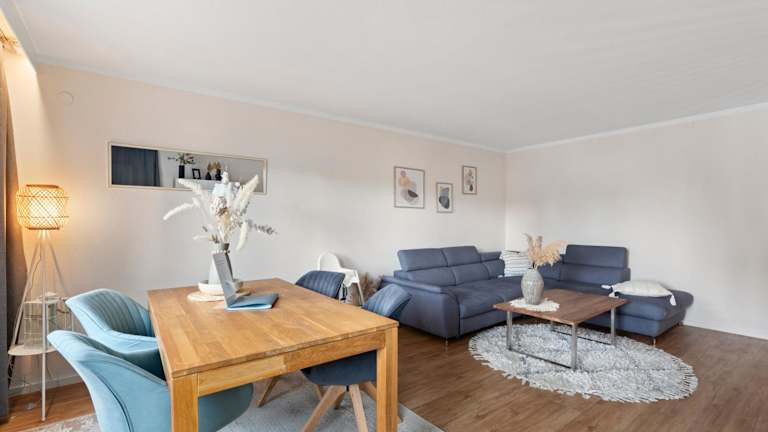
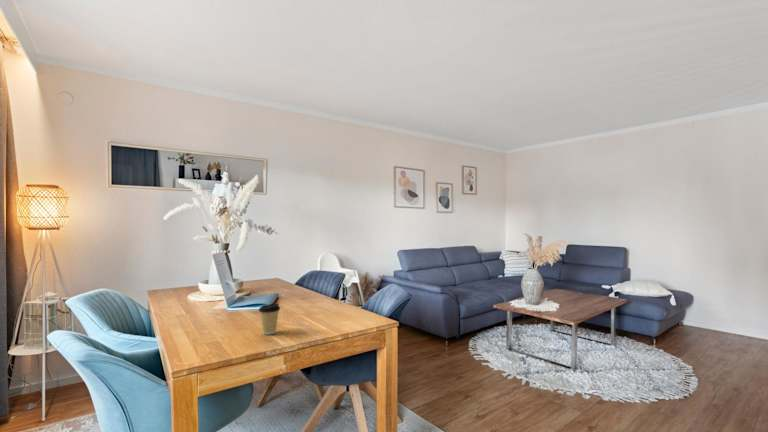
+ coffee cup [258,302,281,336]
